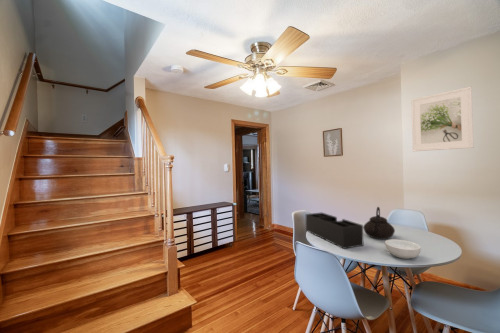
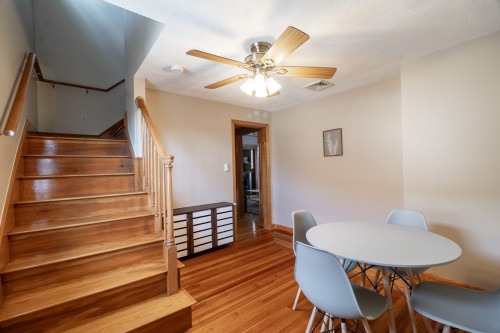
- desk organizer [305,212,365,250]
- teapot [363,206,396,240]
- cereal bowl [384,238,422,260]
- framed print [410,86,474,152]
